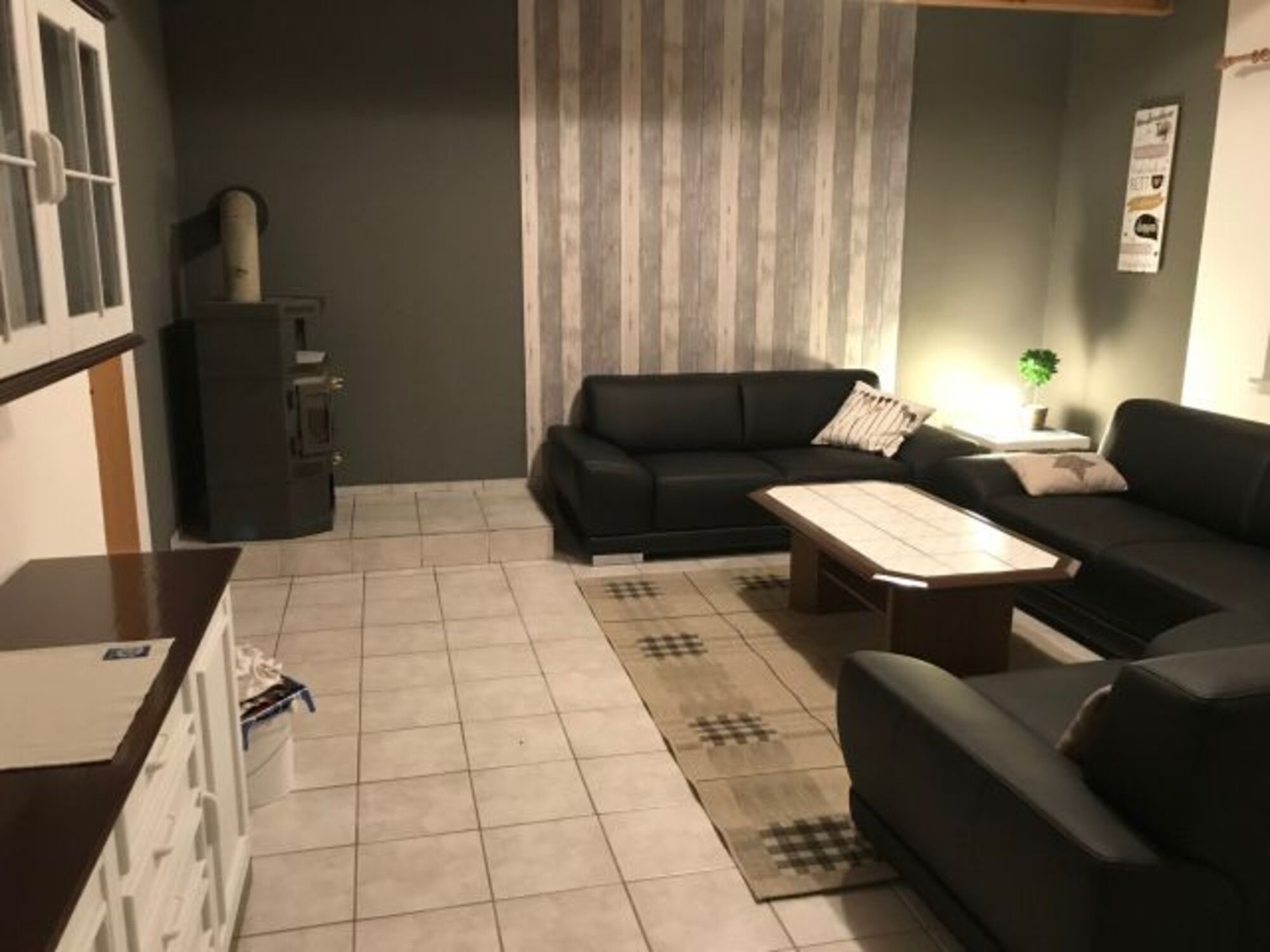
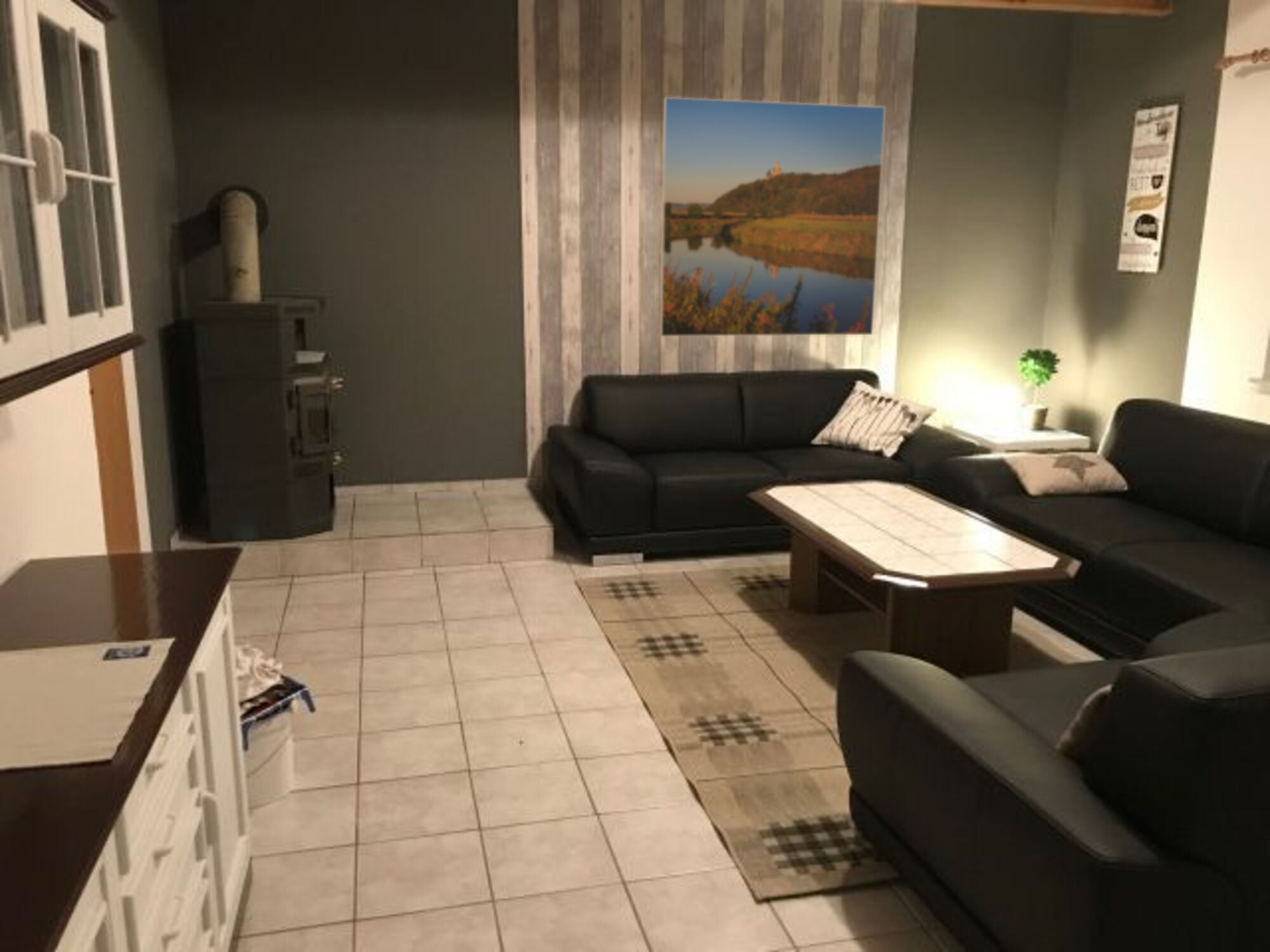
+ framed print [659,96,886,337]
